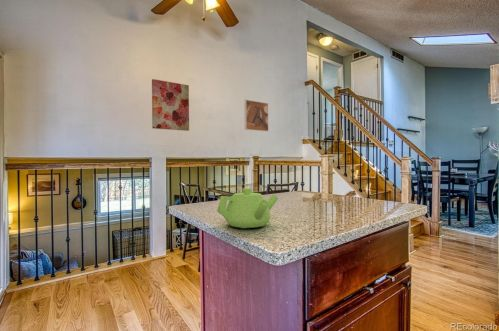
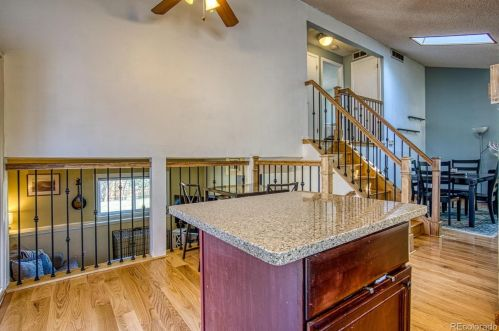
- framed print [244,99,269,132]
- teapot [216,187,279,229]
- wall art [151,78,190,132]
